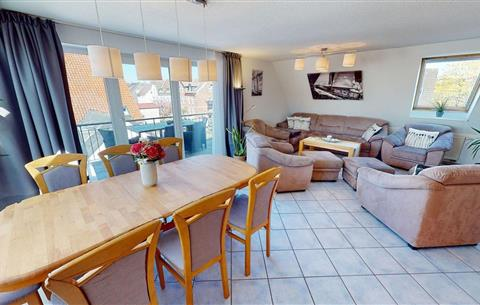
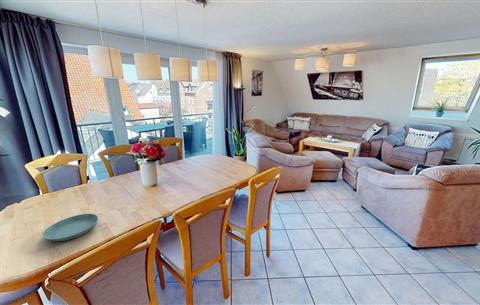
+ saucer [42,213,99,242]
